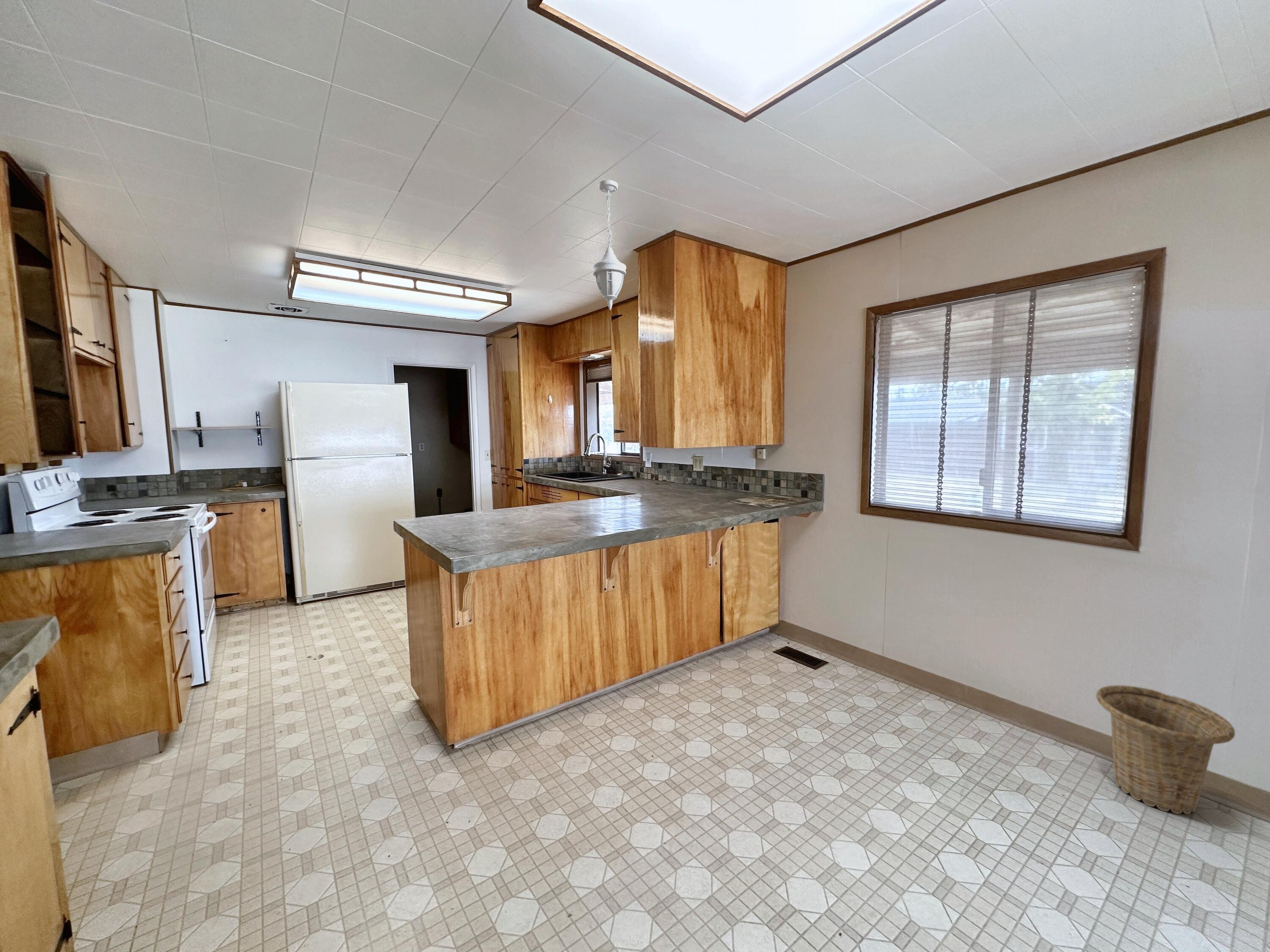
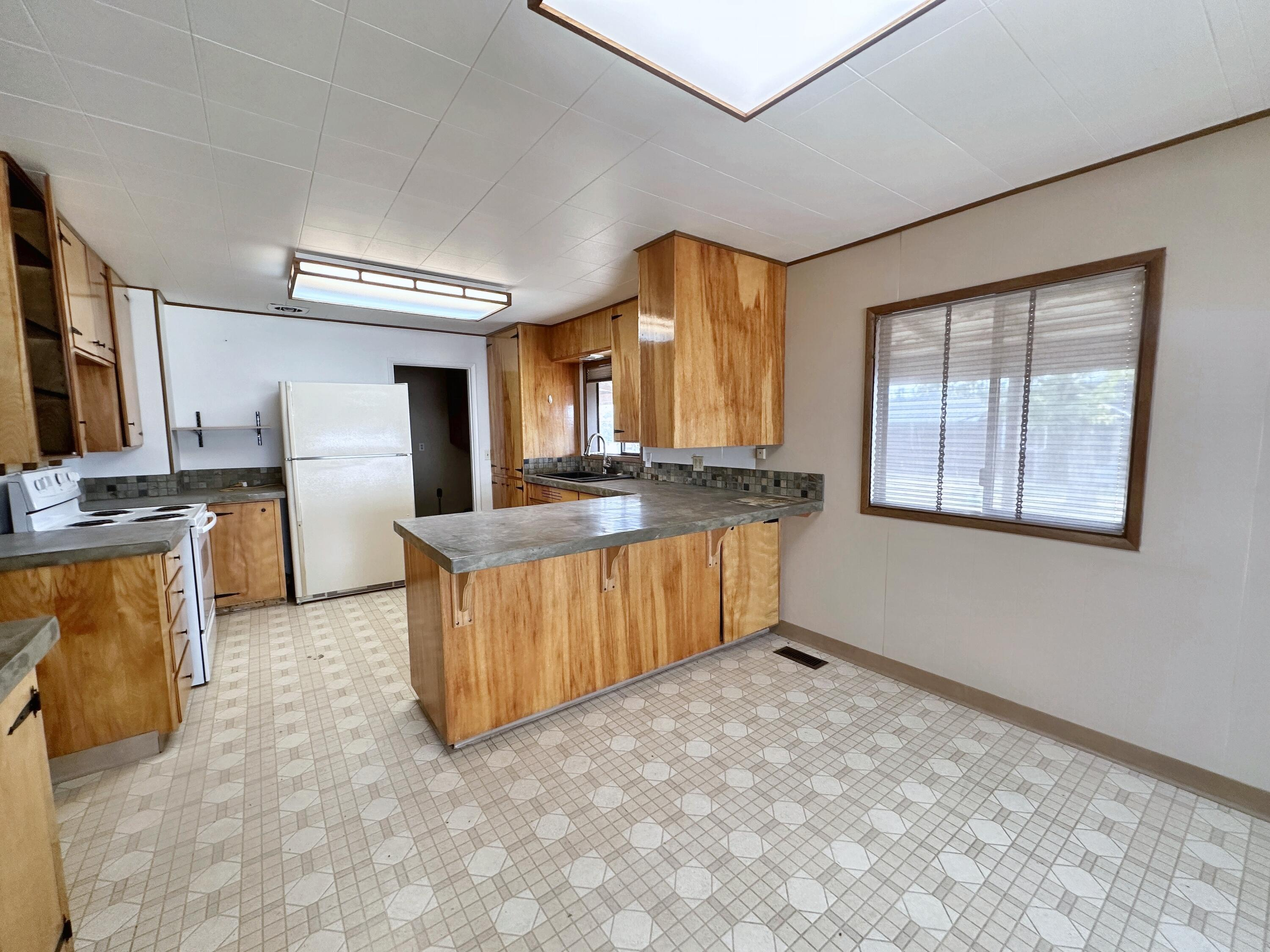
- pendant light [592,179,627,311]
- basket [1096,685,1235,814]
